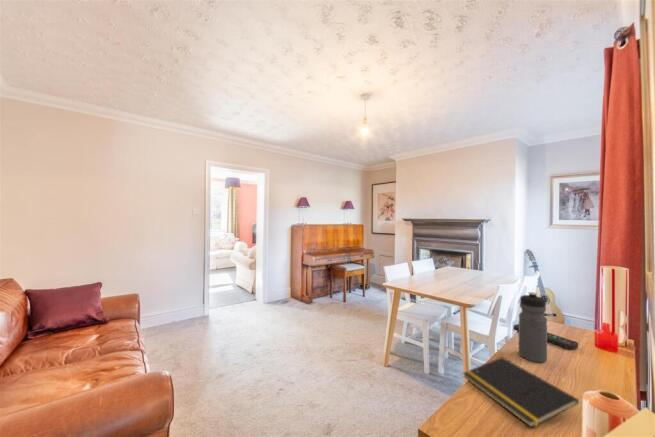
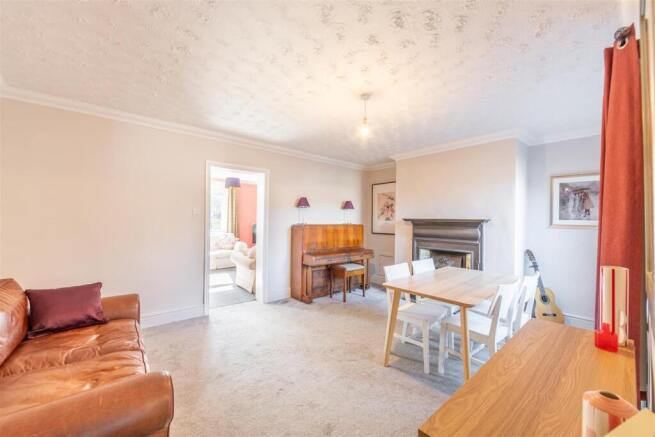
- water bottle [518,291,548,363]
- remote control [513,323,579,350]
- notepad [462,356,580,429]
